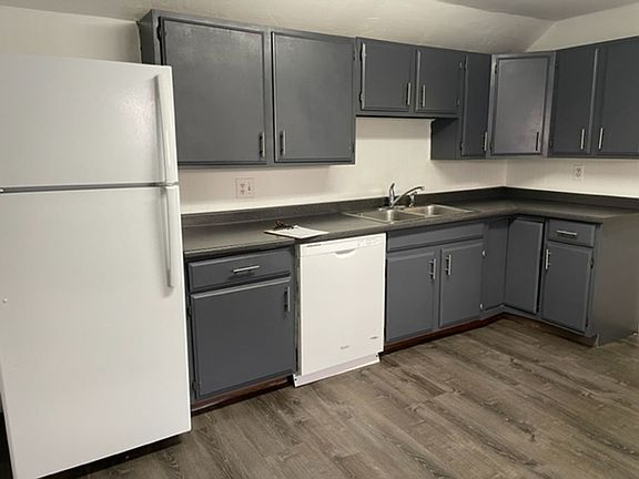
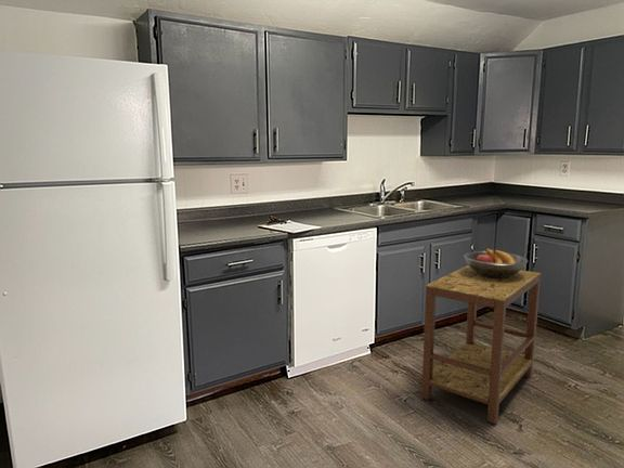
+ fruit bowl [463,247,529,277]
+ side table [420,264,542,425]
